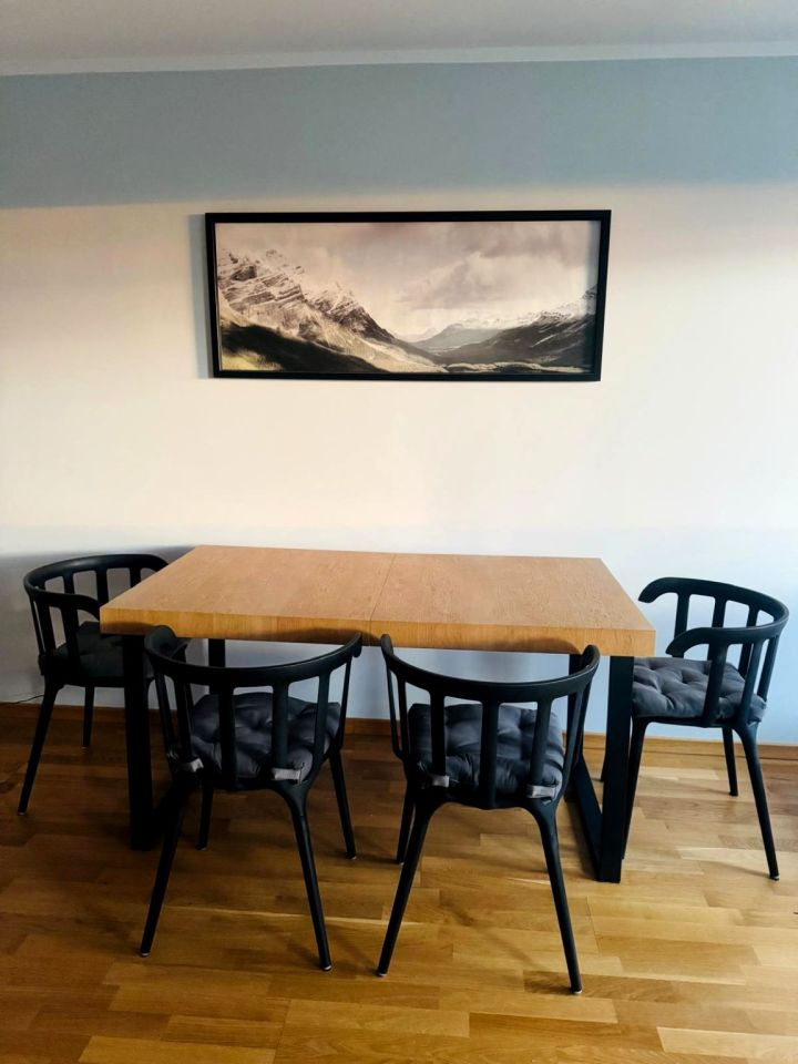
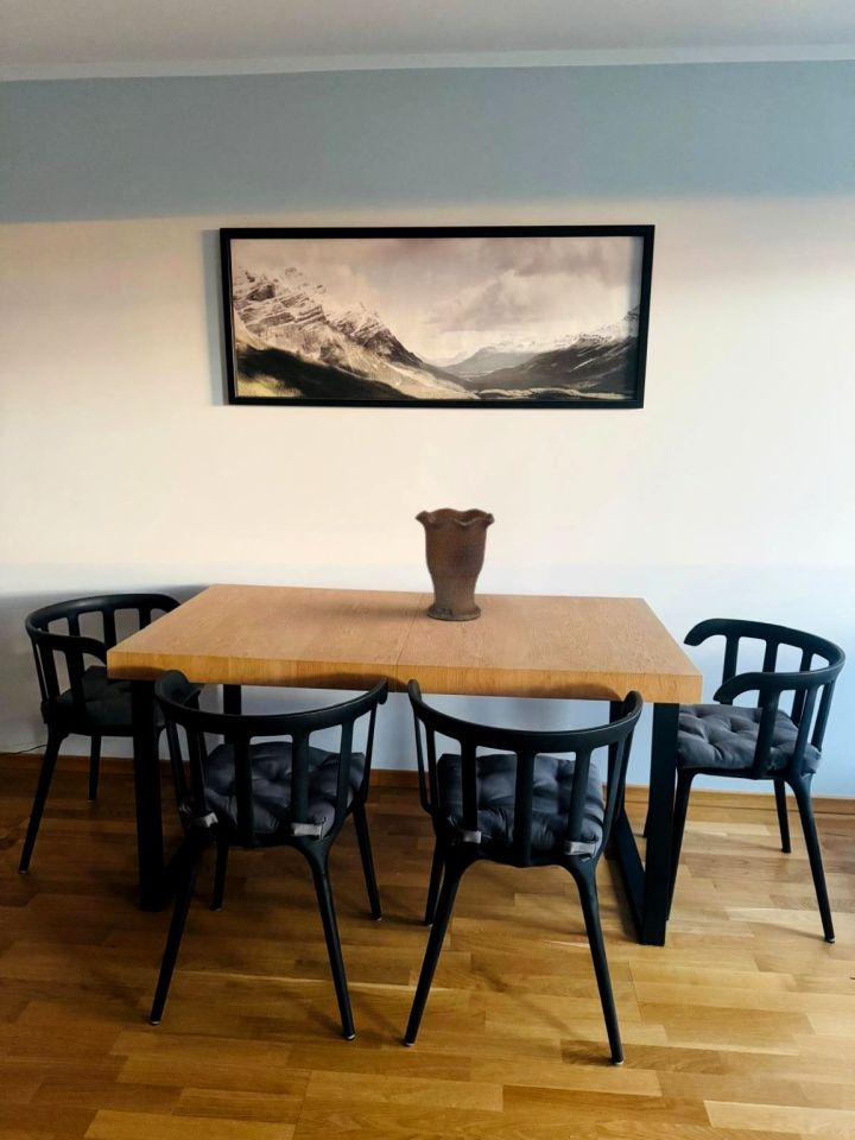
+ vase [413,507,496,622]
